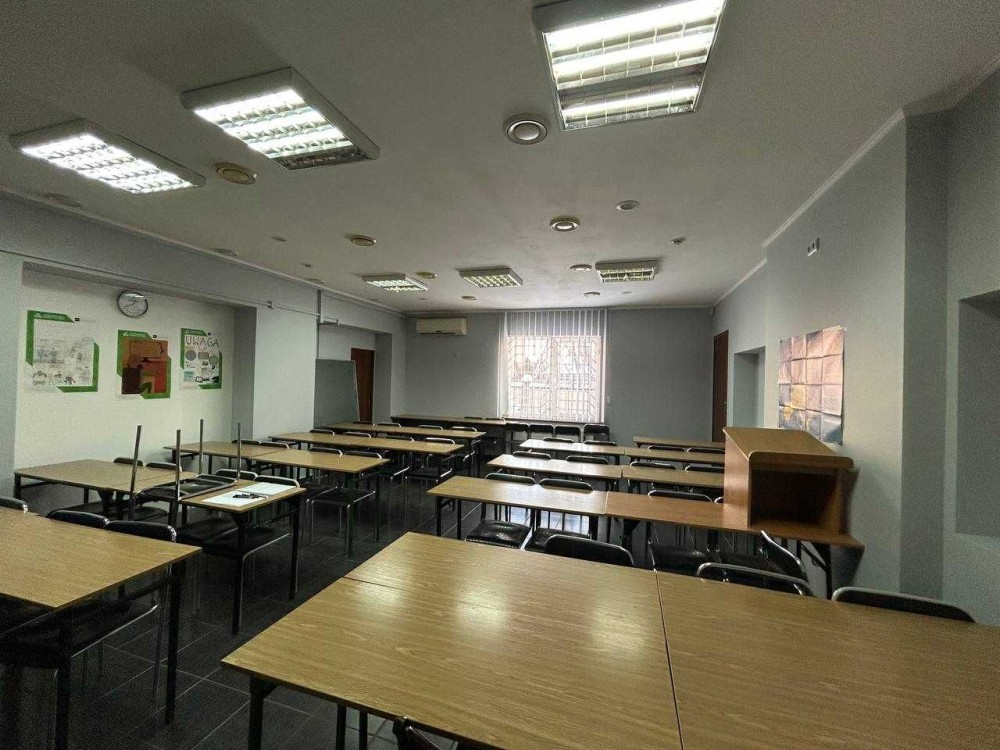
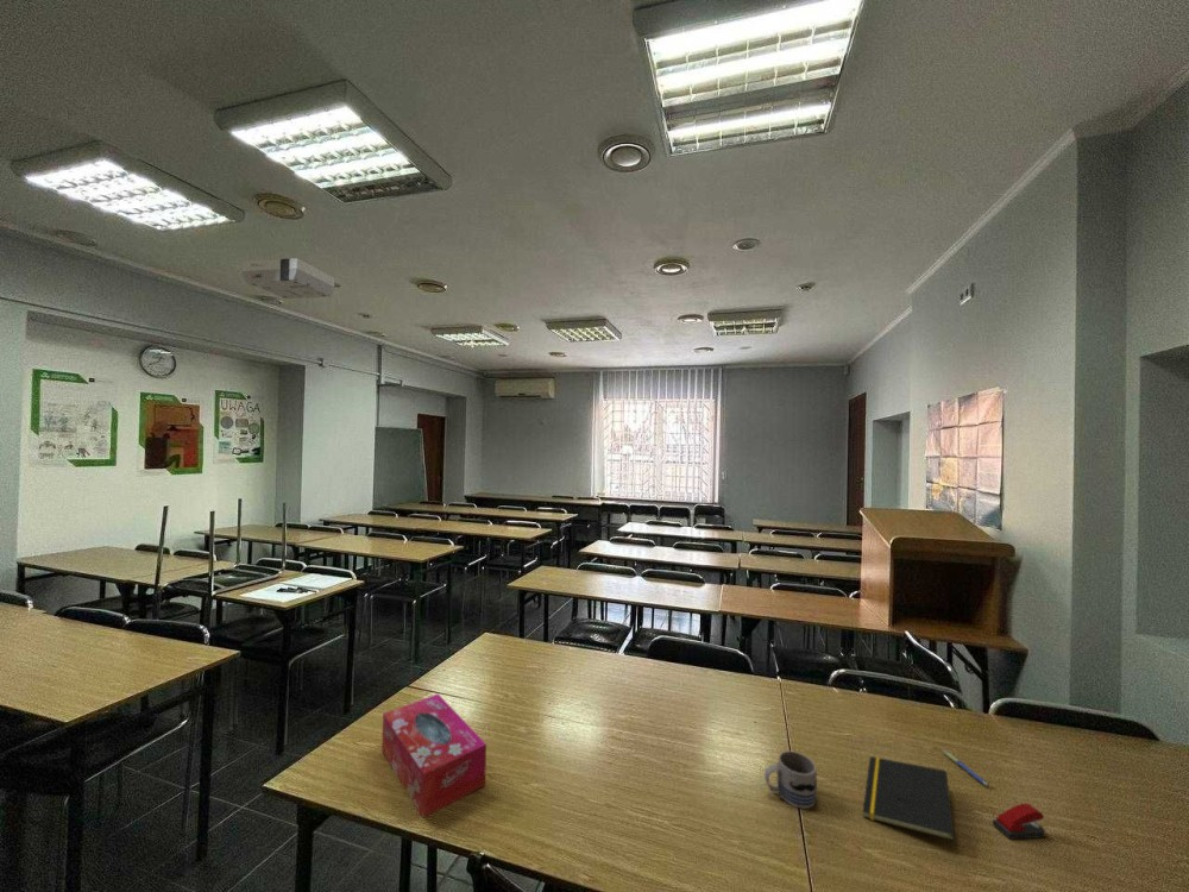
+ tissue box [380,692,487,818]
+ stapler [992,803,1046,841]
+ mug [763,749,818,810]
+ notepad [862,755,956,842]
+ projector [241,257,335,300]
+ pen [942,748,990,787]
